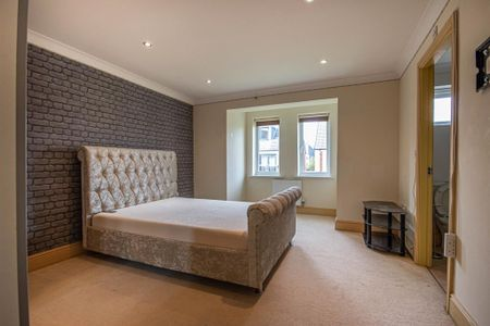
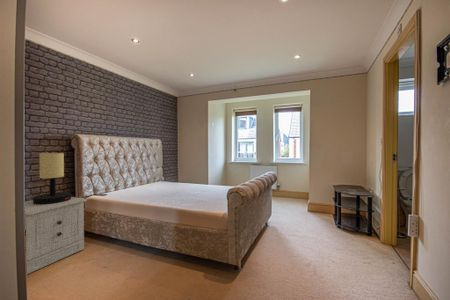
+ nightstand [24,196,88,275]
+ table lamp [32,152,72,205]
